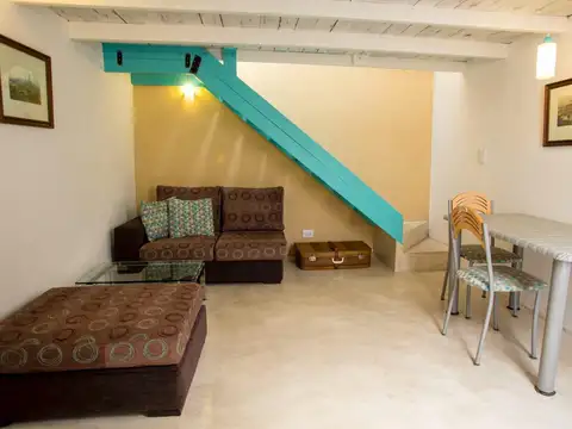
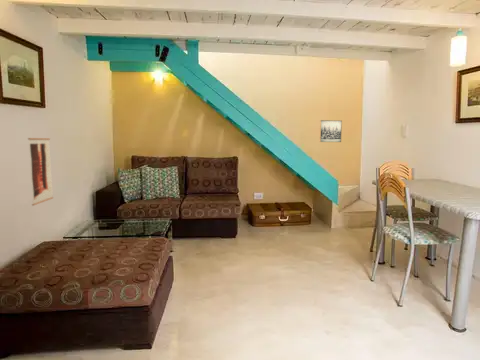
+ wall art [27,137,54,207]
+ wall art [318,119,343,143]
